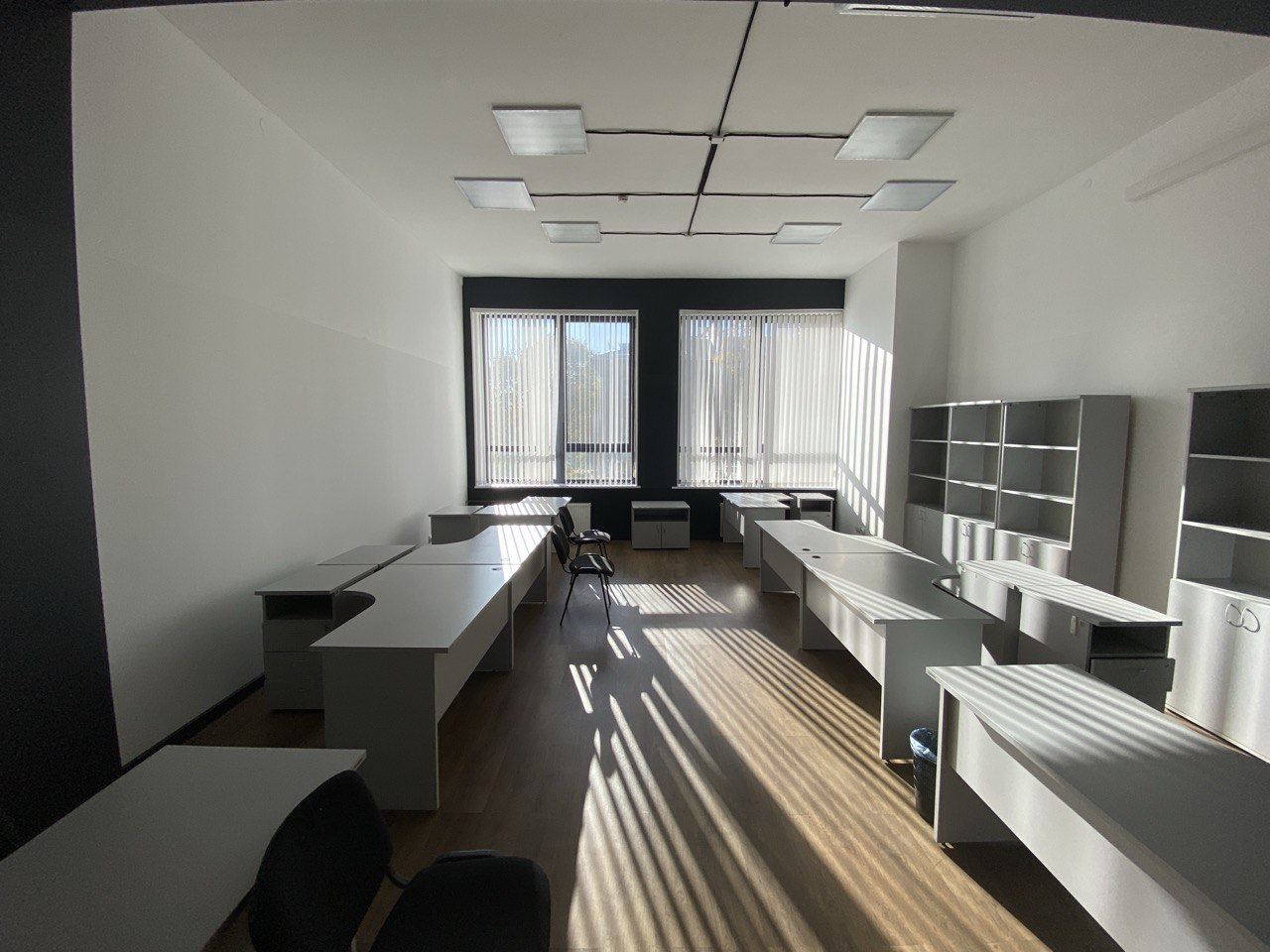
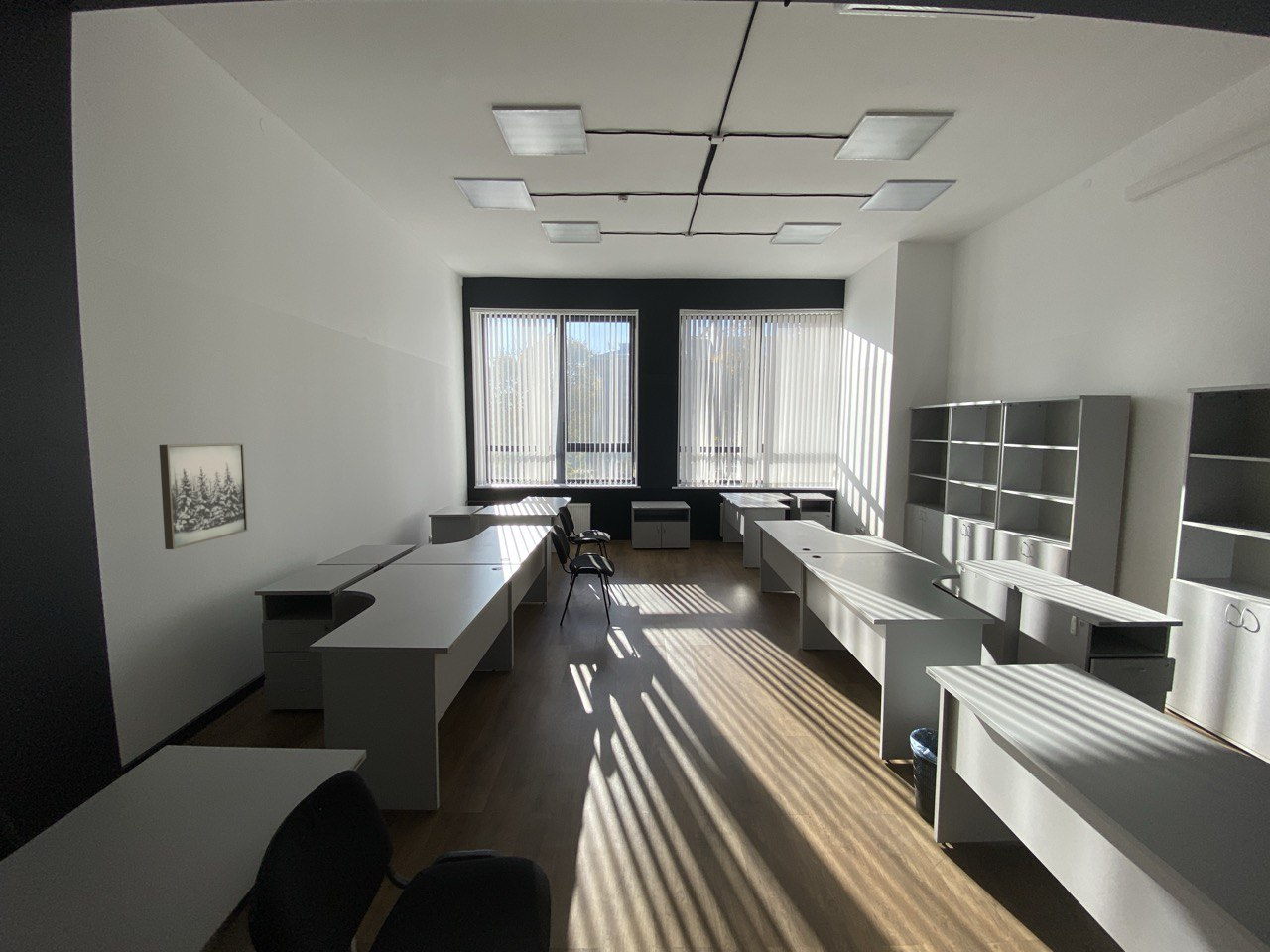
+ wall art [158,442,248,550]
